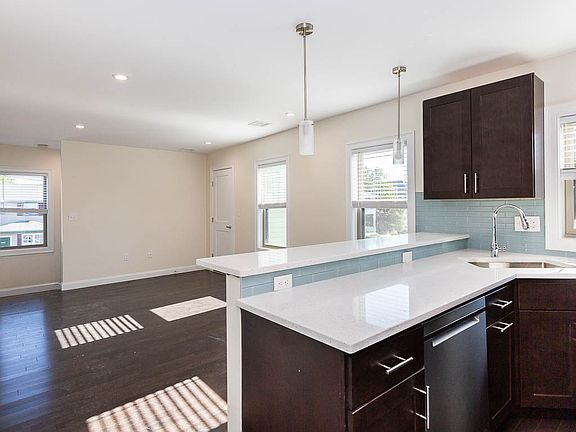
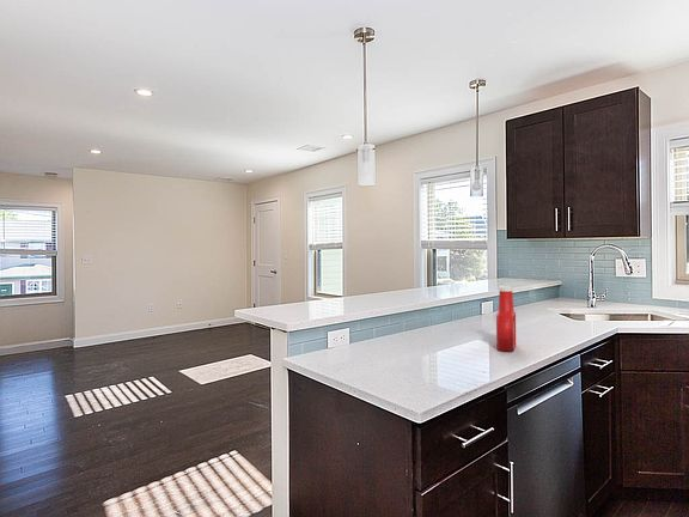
+ soap bottle [495,285,517,353]
